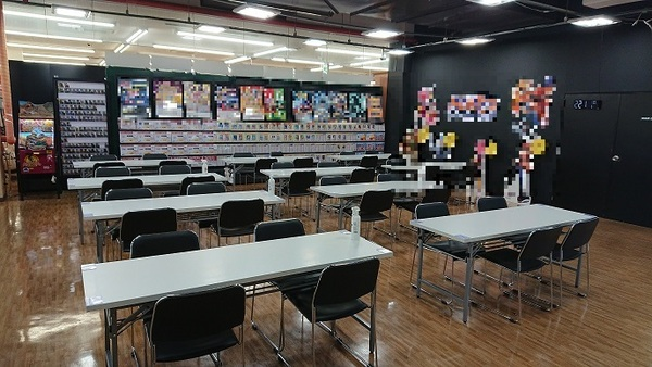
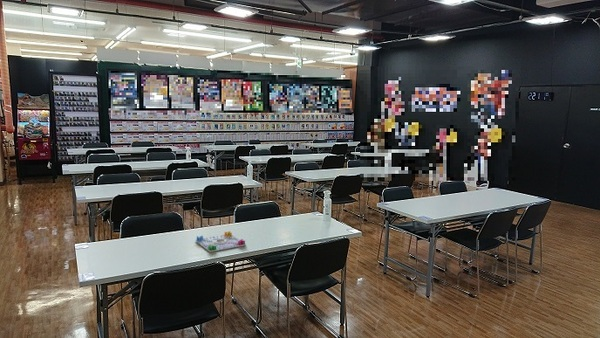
+ board game [195,230,247,253]
